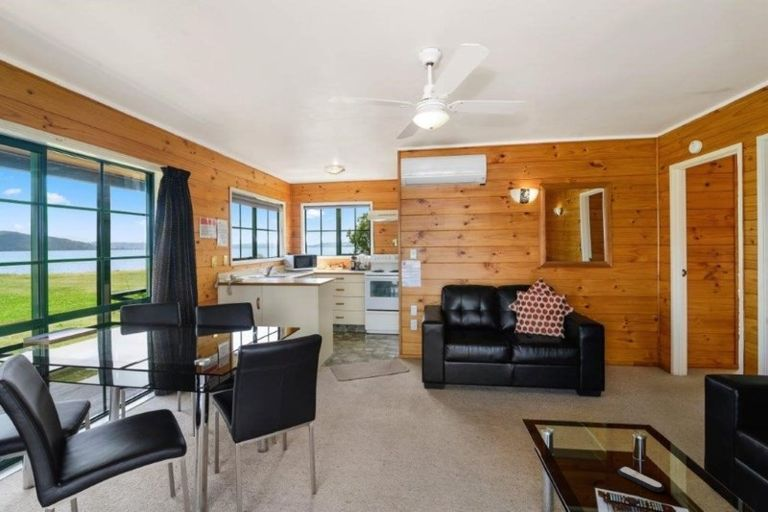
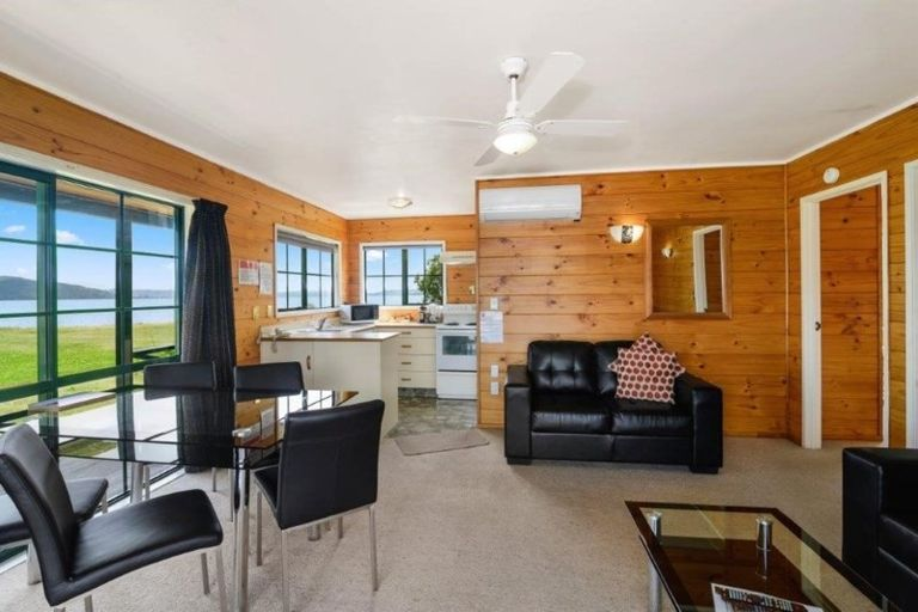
- remote control [617,465,665,493]
